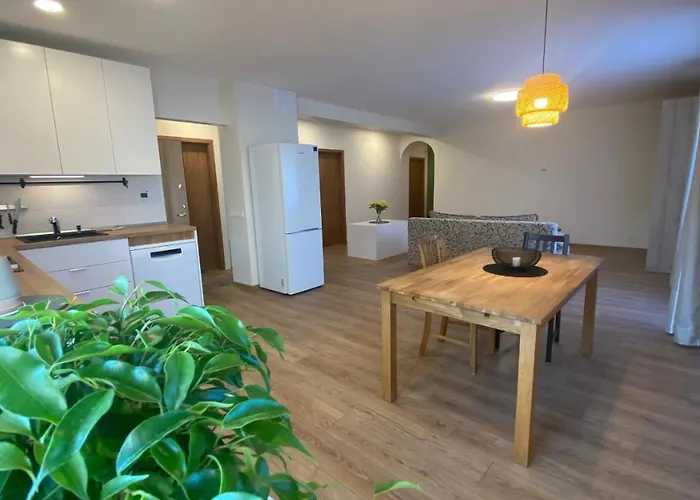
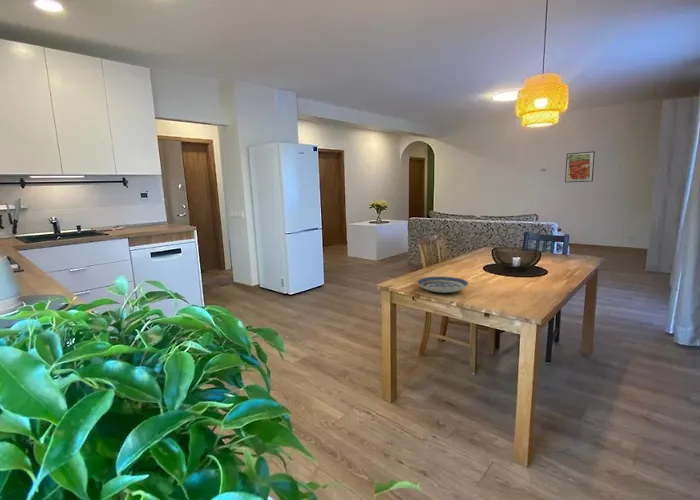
+ plate [417,276,469,294]
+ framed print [564,151,596,184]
